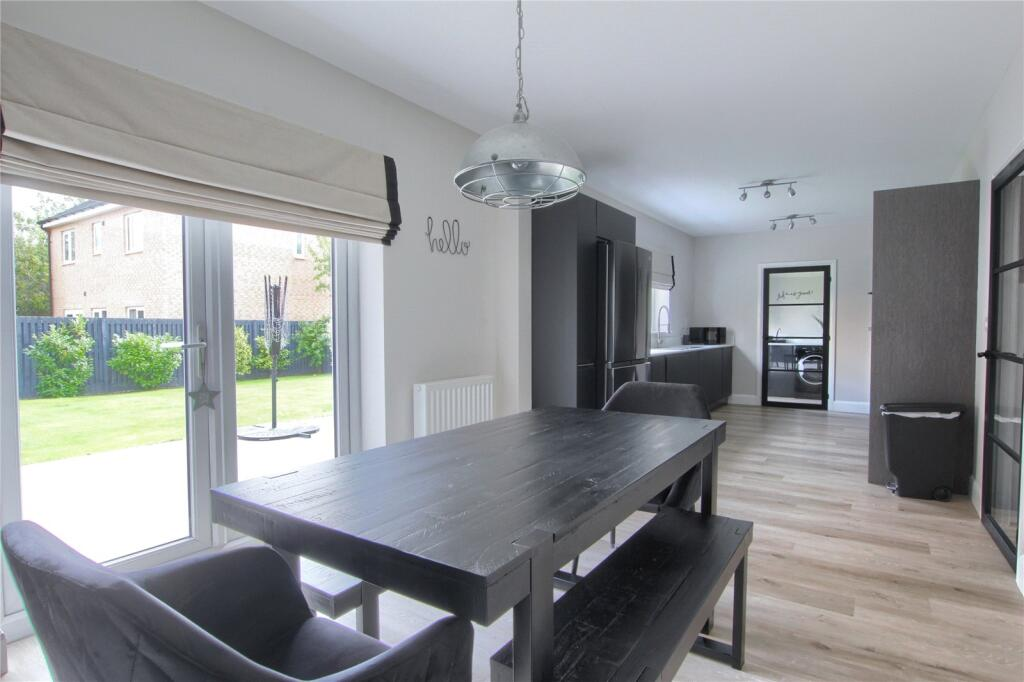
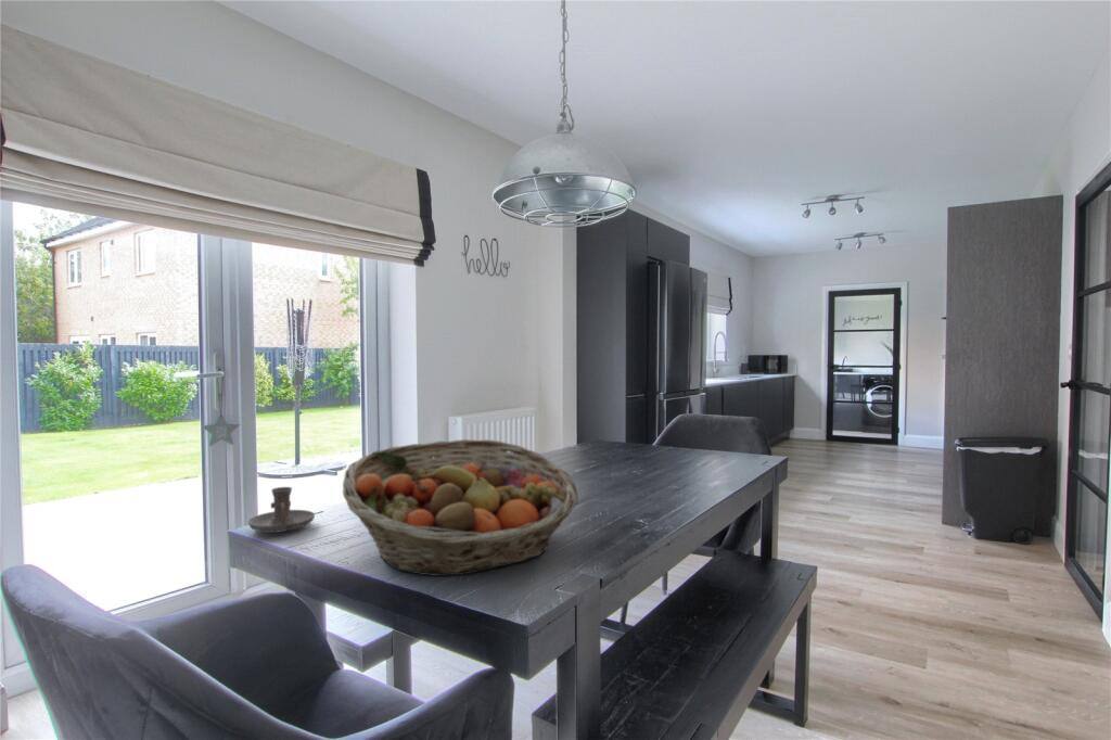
+ candle holder [247,486,316,534]
+ fruit basket [342,438,579,577]
